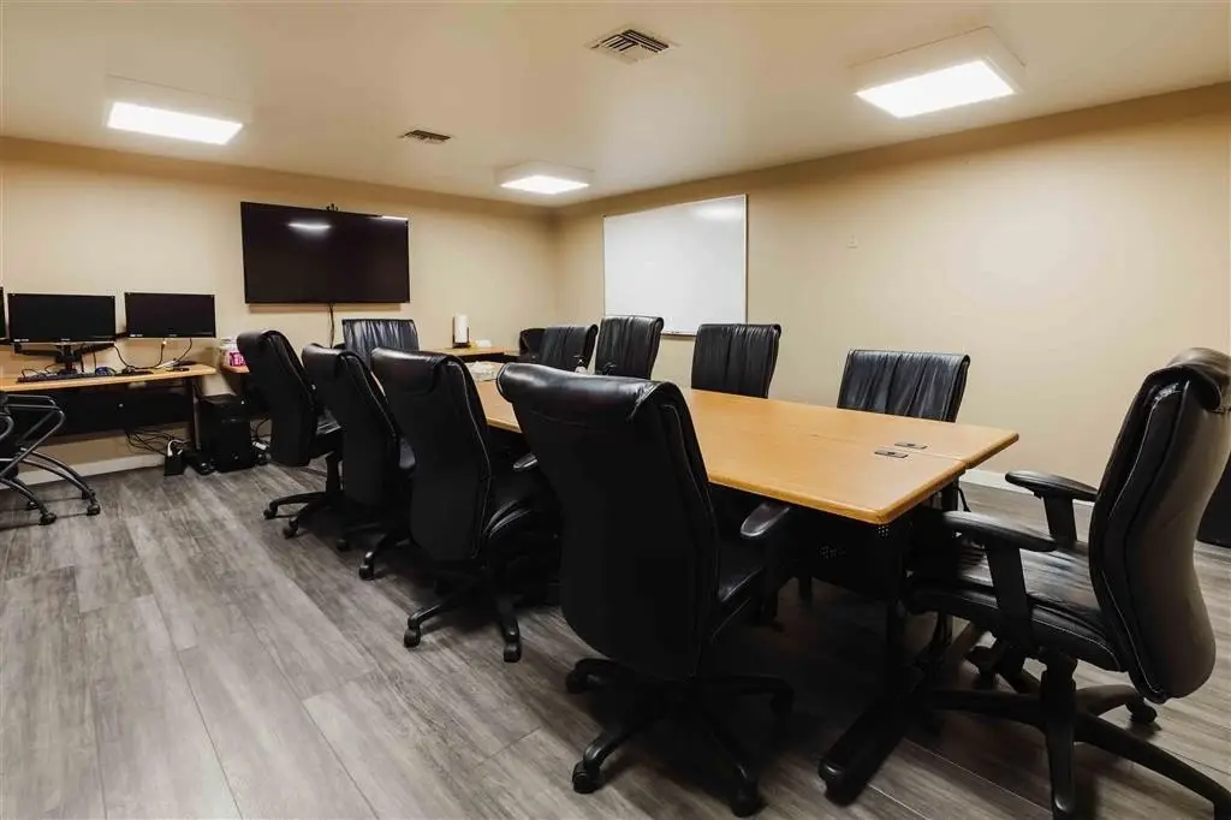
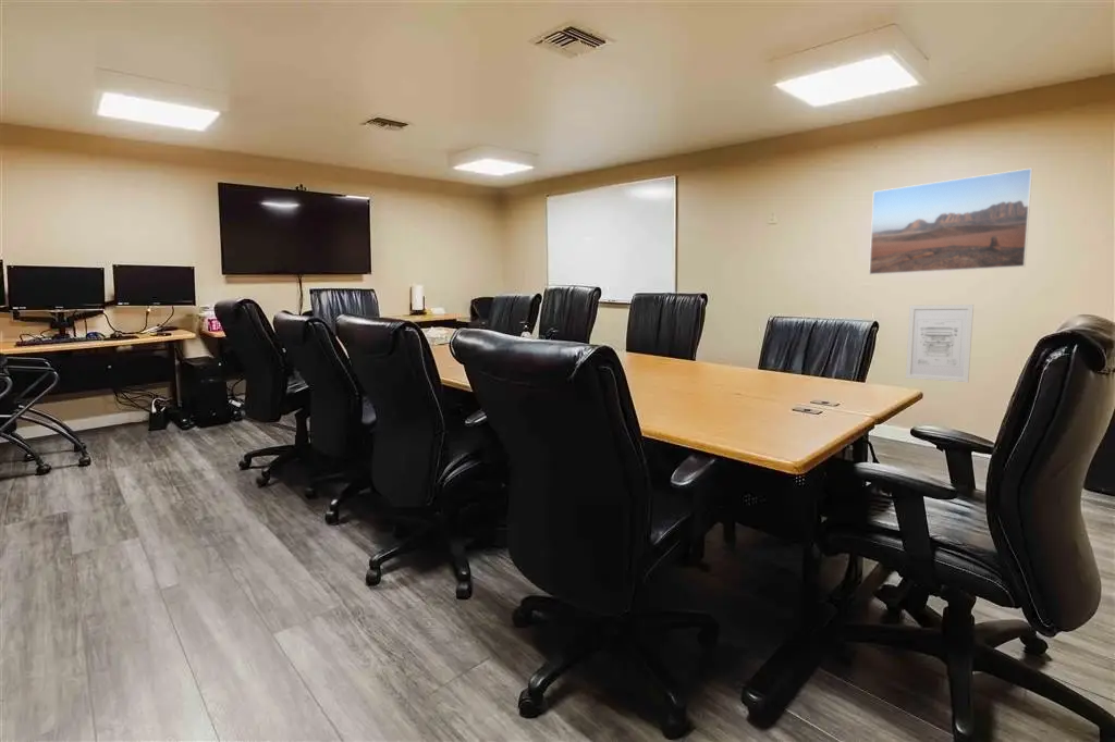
+ wall art [905,304,975,383]
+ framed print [868,168,1033,275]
